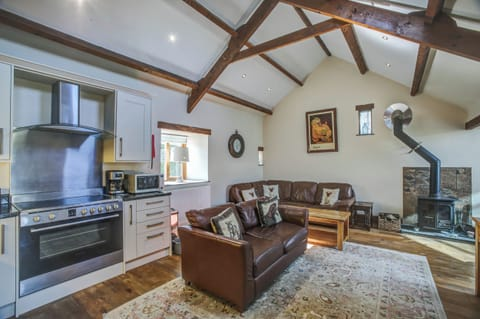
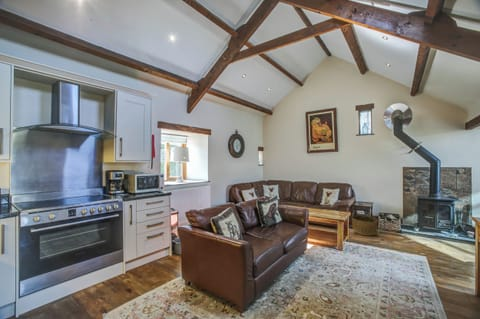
+ basket [351,215,379,236]
